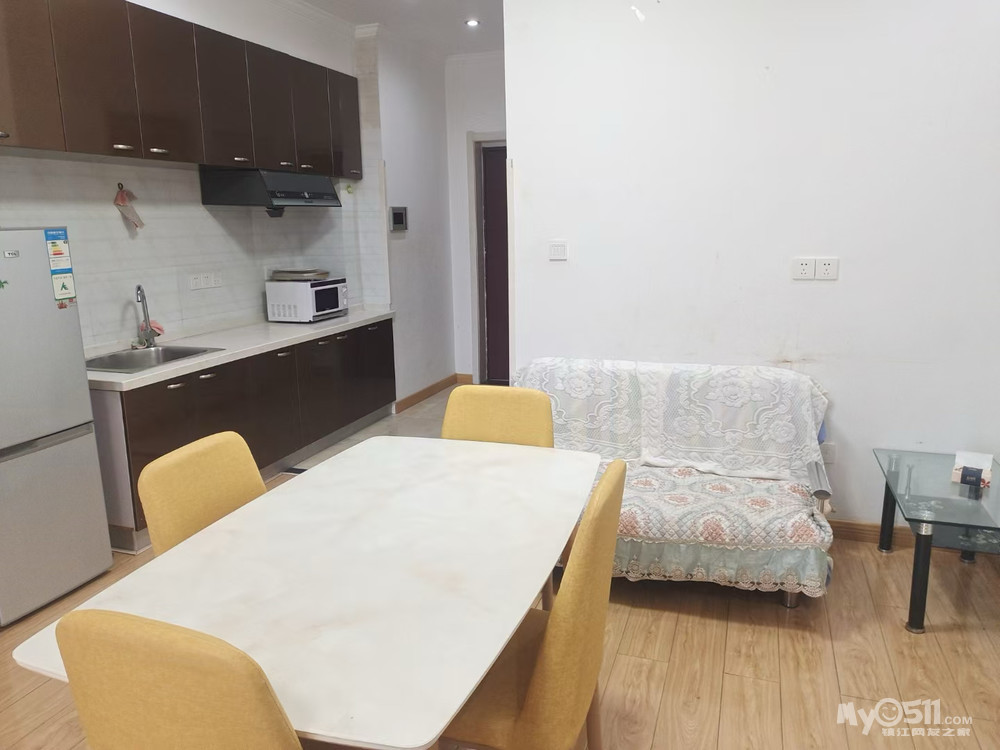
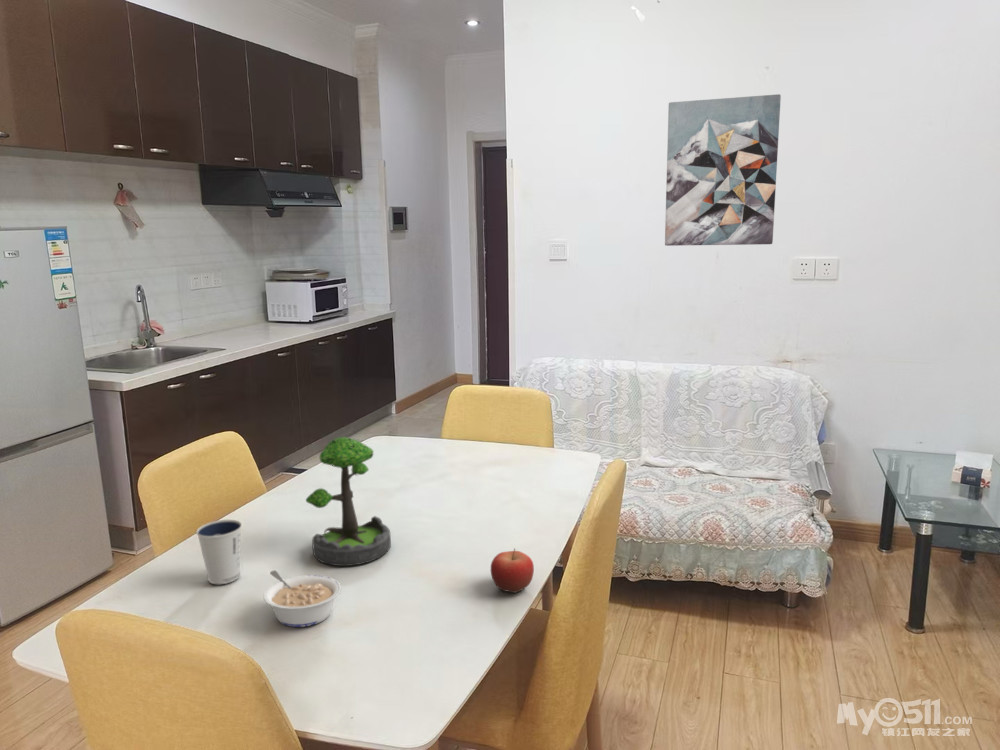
+ dixie cup [195,519,243,585]
+ wall art [664,93,782,247]
+ legume [262,569,342,628]
+ plant [305,436,392,567]
+ fruit [490,547,535,594]
